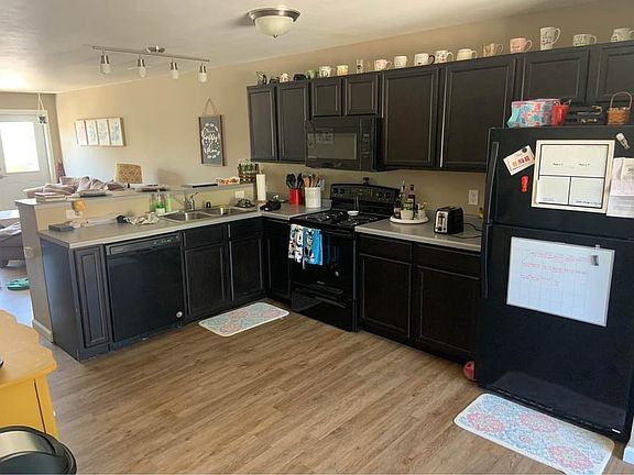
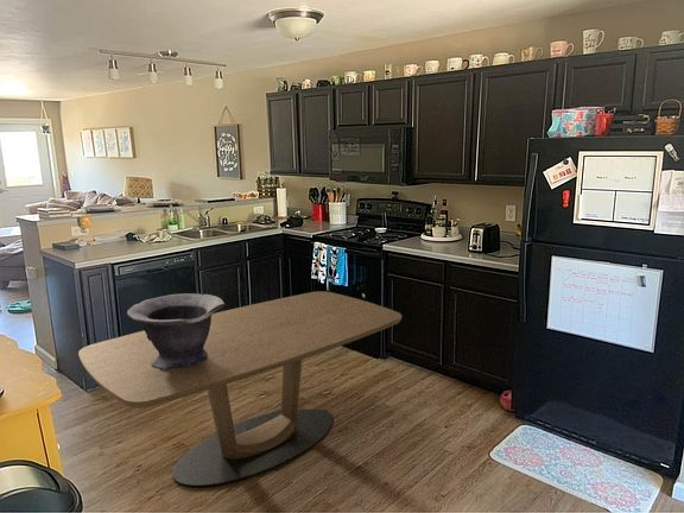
+ dining table [77,290,403,487]
+ decorative bowl [126,292,226,370]
